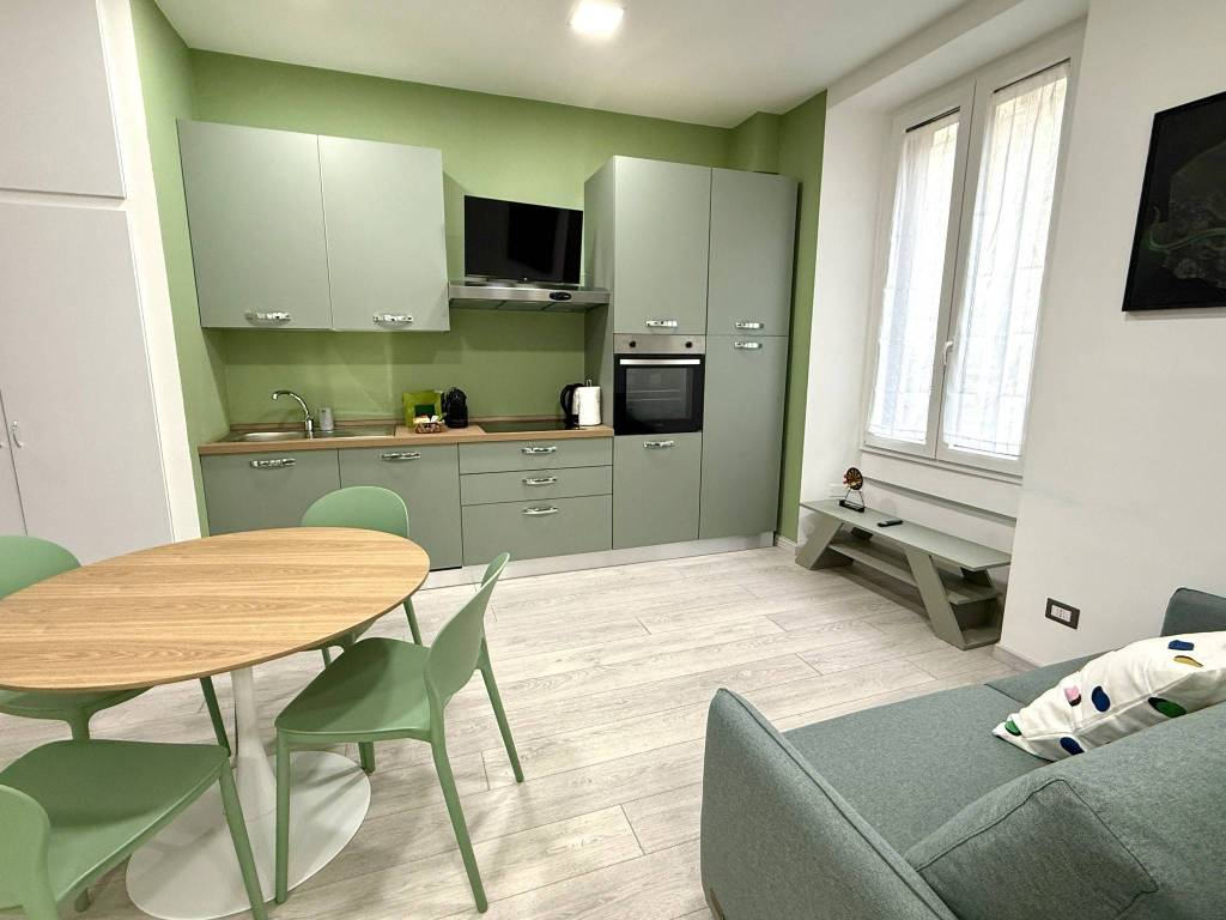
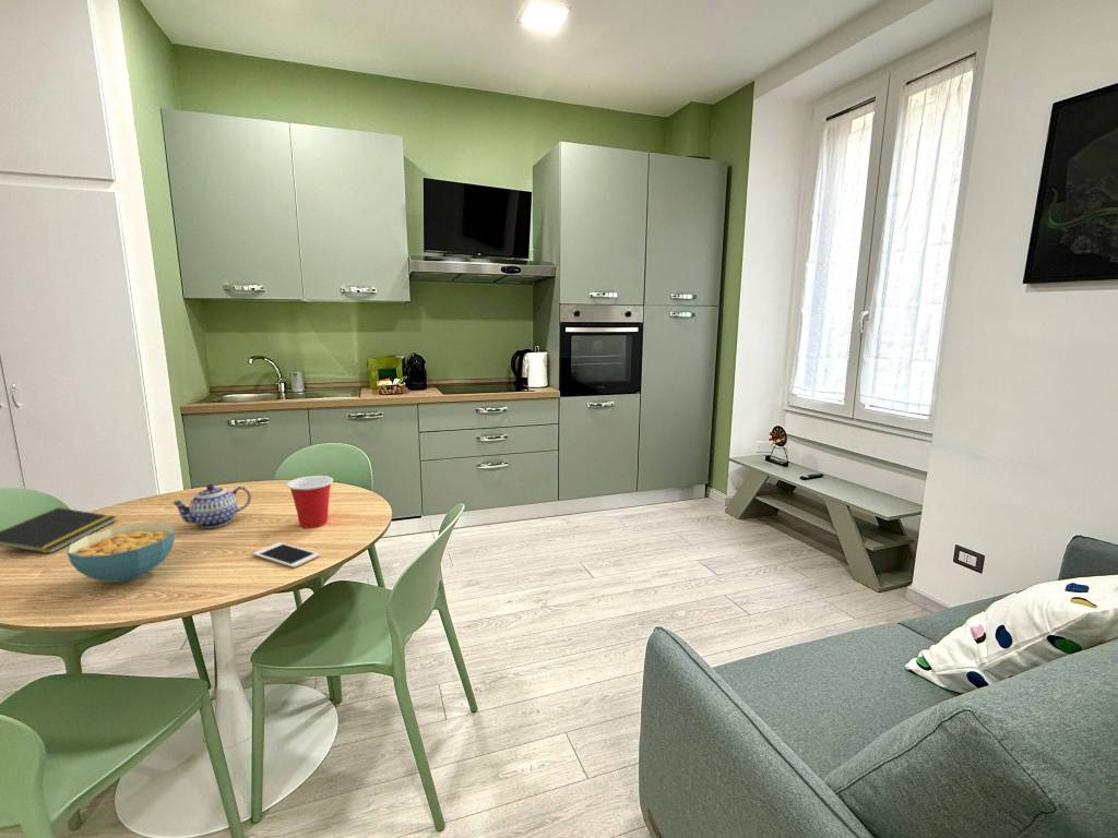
+ teapot [171,483,252,529]
+ cell phone [252,541,321,568]
+ cereal bowl [66,522,176,584]
+ cup [286,475,334,529]
+ notepad [0,506,118,554]
